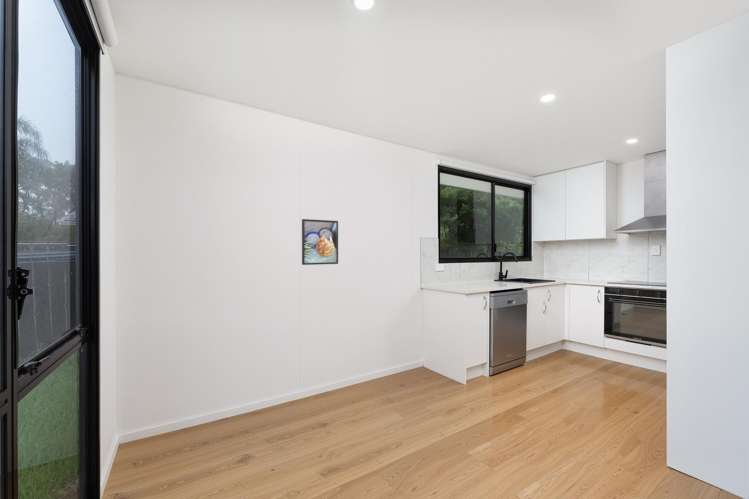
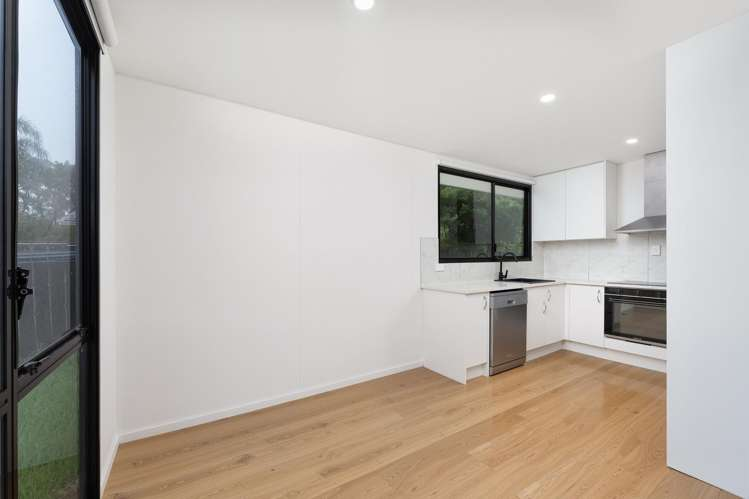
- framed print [301,218,339,266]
